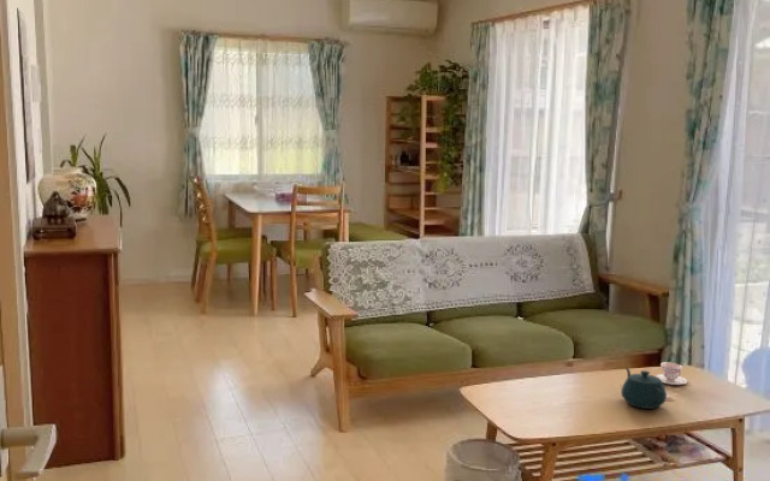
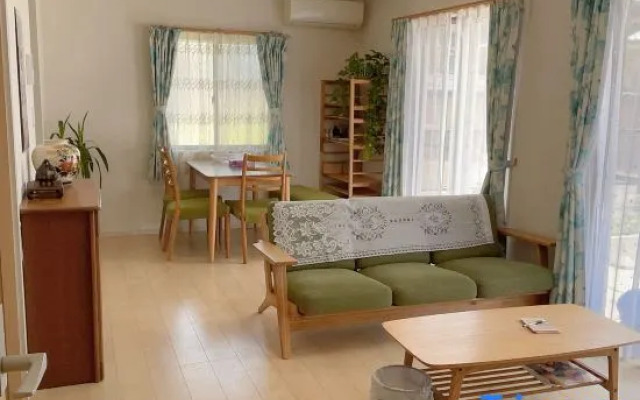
- teapot [620,367,668,410]
- teacup [654,361,688,386]
